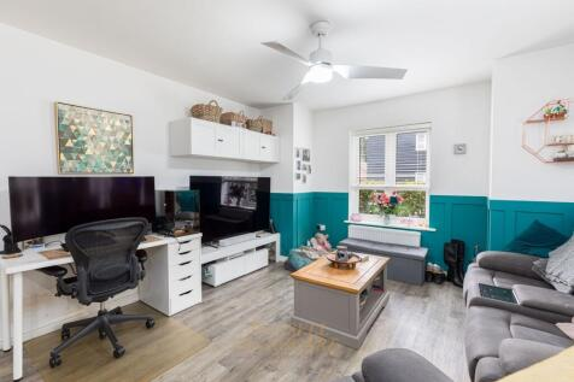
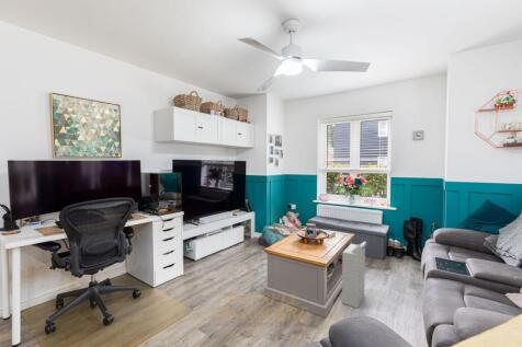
+ air purifier [341,241,367,309]
